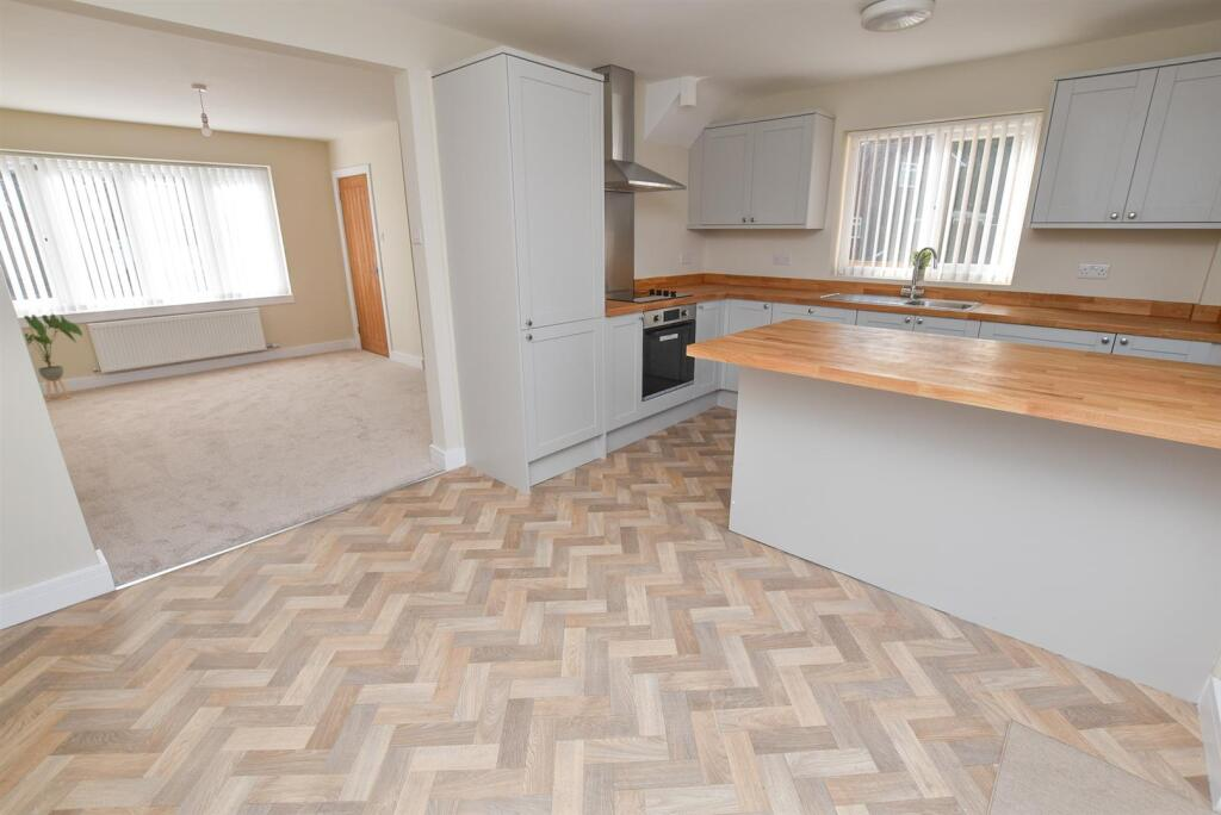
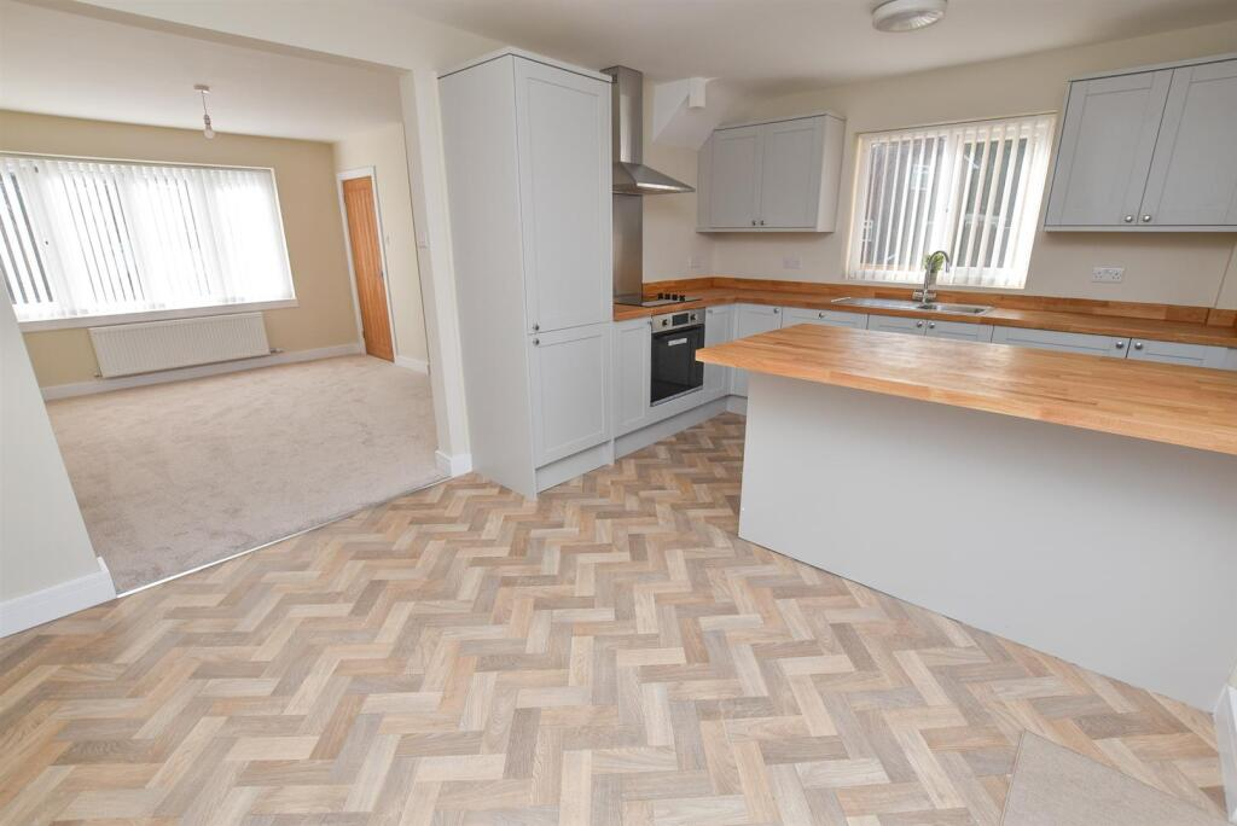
- house plant [23,312,83,402]
